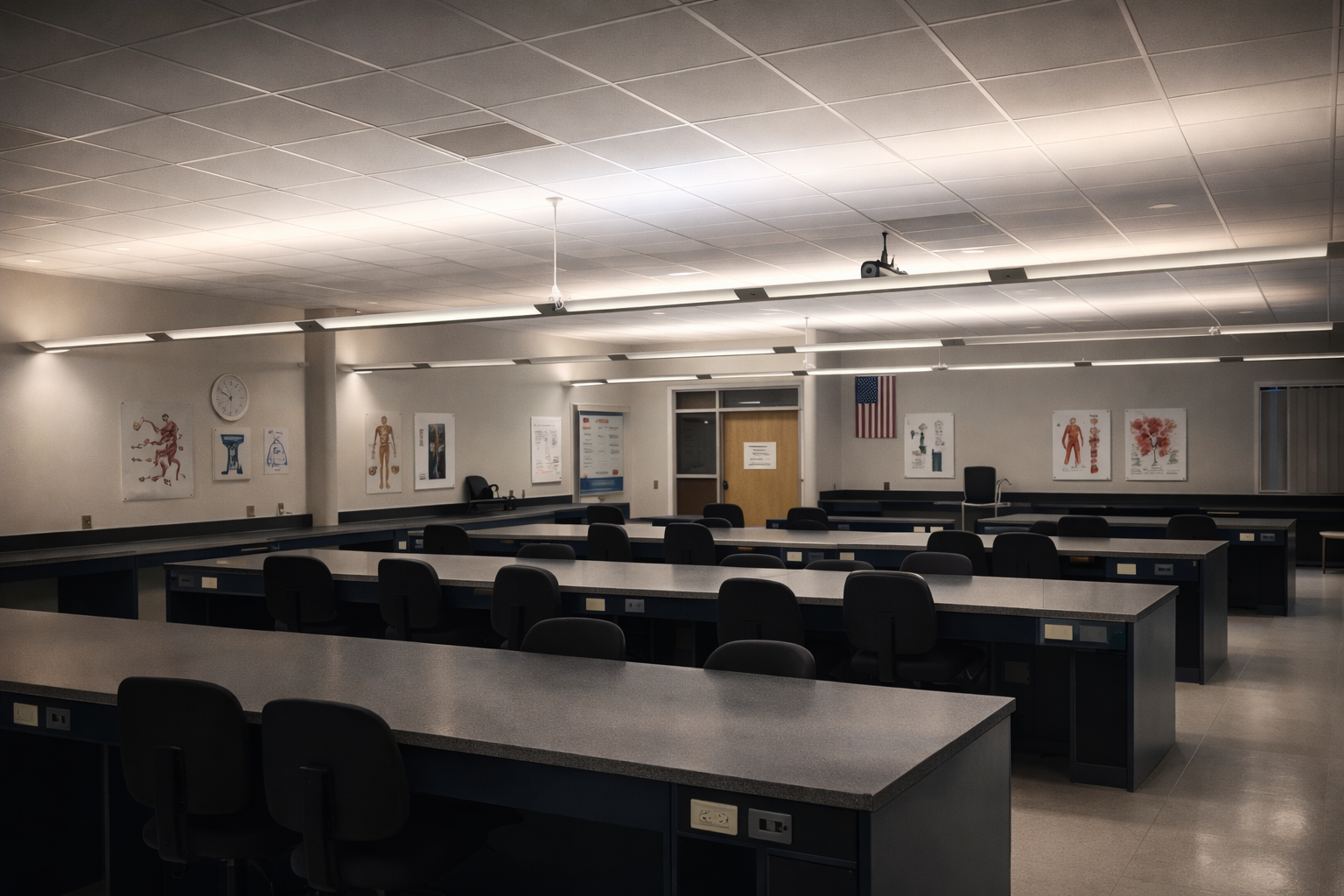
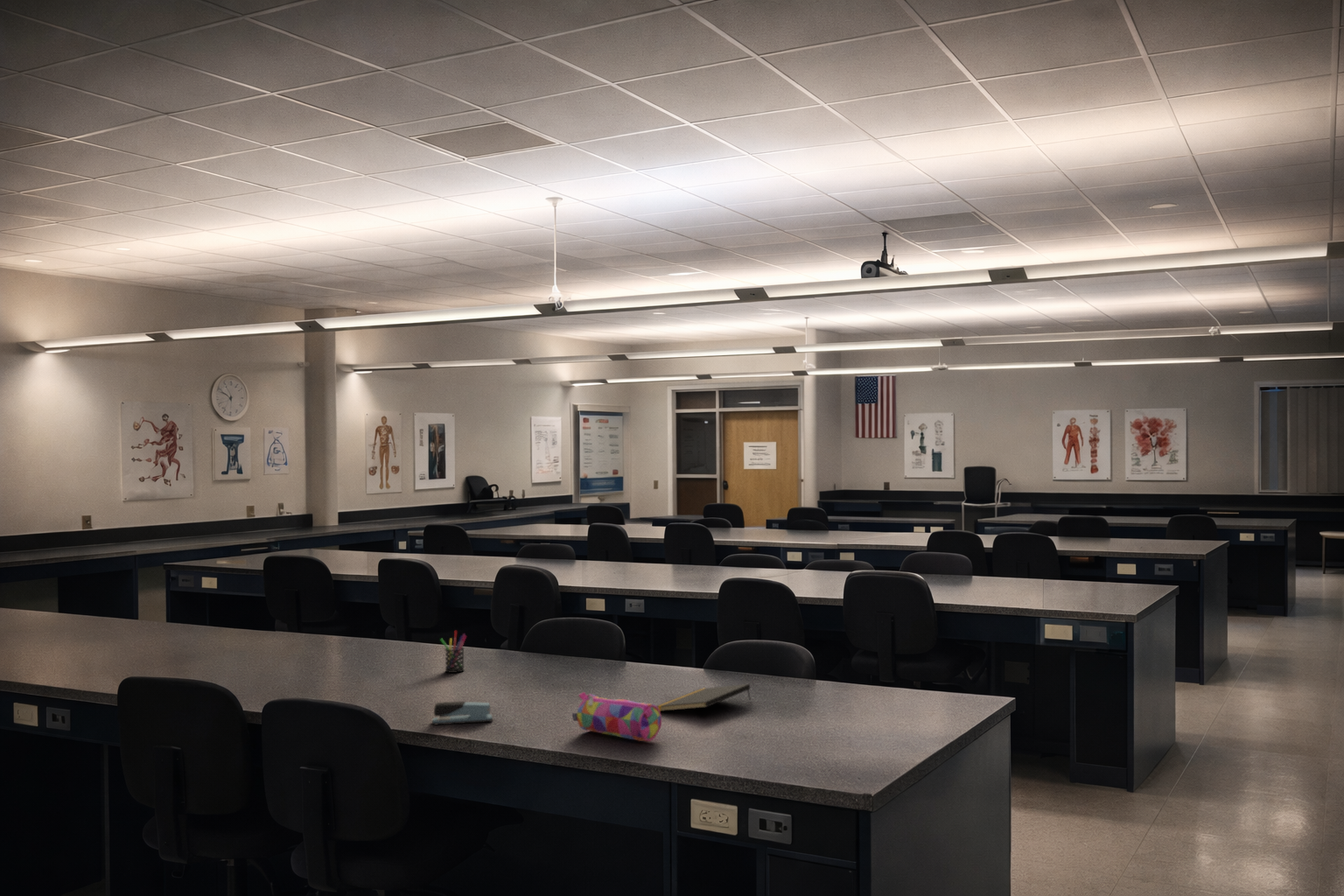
+ pencil case [571,691,662,742]
+ stapler [430,701,493,725]
+ pen holder [439,630,467,674]
+ notepad [656,683,752,712]
